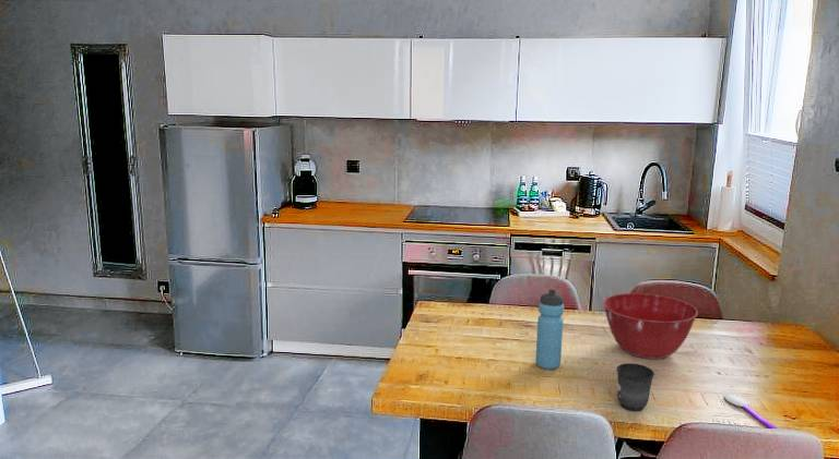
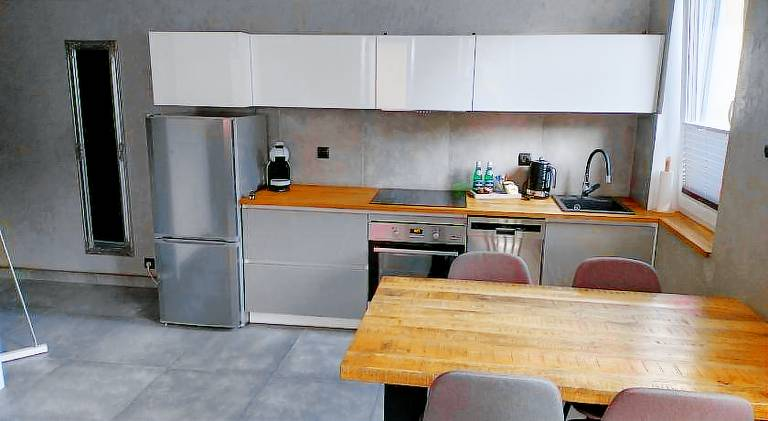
- water bottle [534,288,565,371]
- mug [615,362,655,412]
- spoon [723,394,779,430]
- mixing bowl [602,292,699,360]
